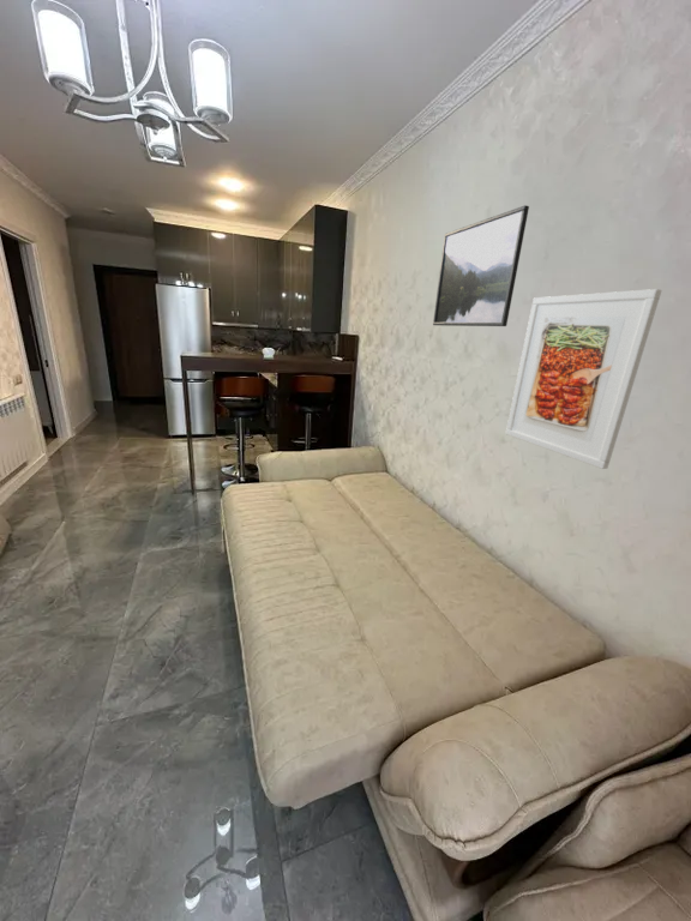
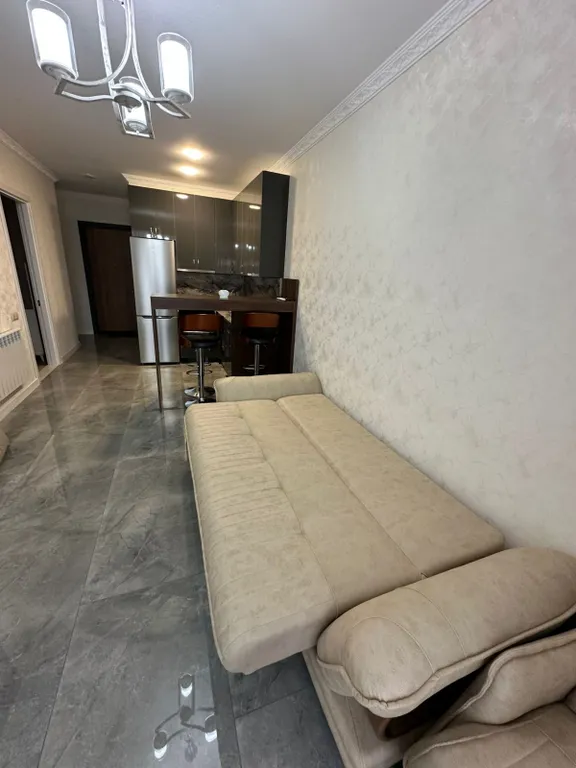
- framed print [432,204,530,327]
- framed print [505,288,663,470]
